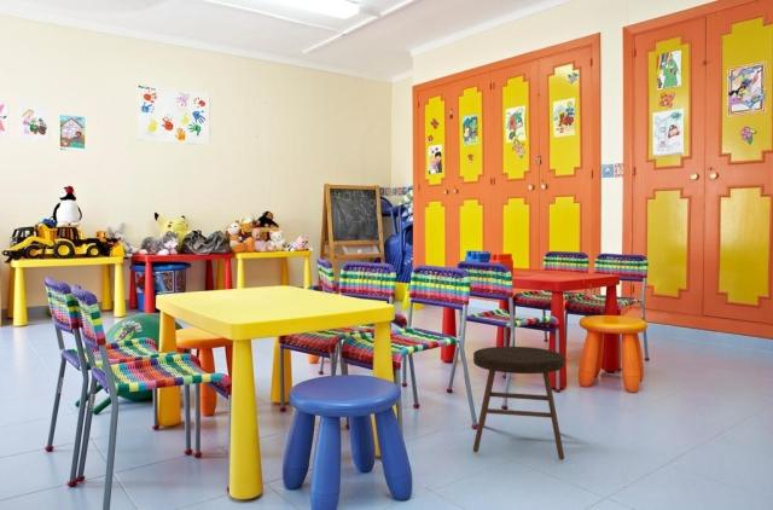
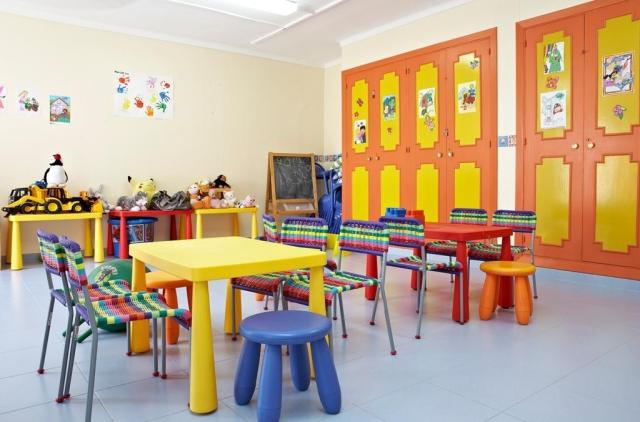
- stool [472,346,565,460]
